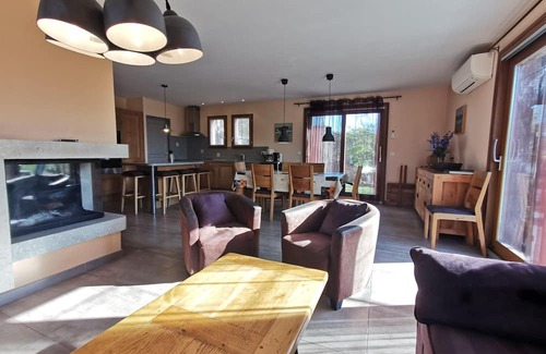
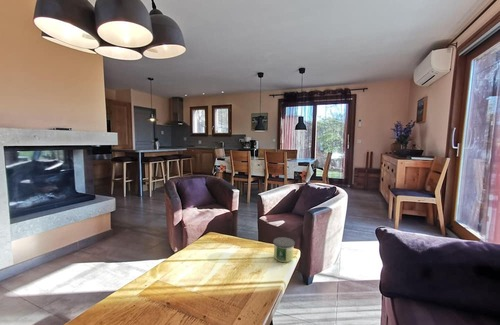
+ candle [272,236,296,263]
